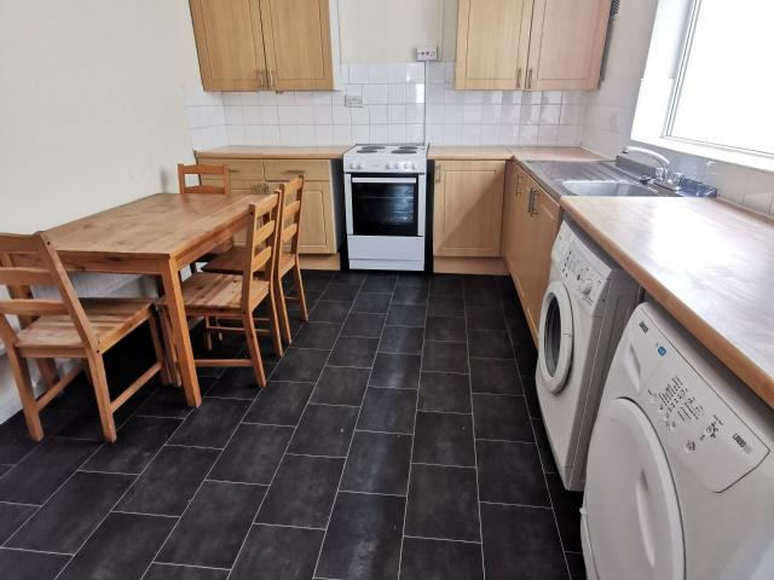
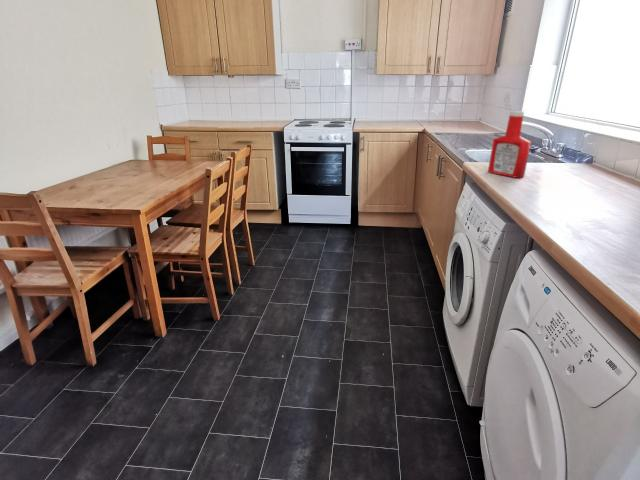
+ soap bottle [487,110,532,179]
